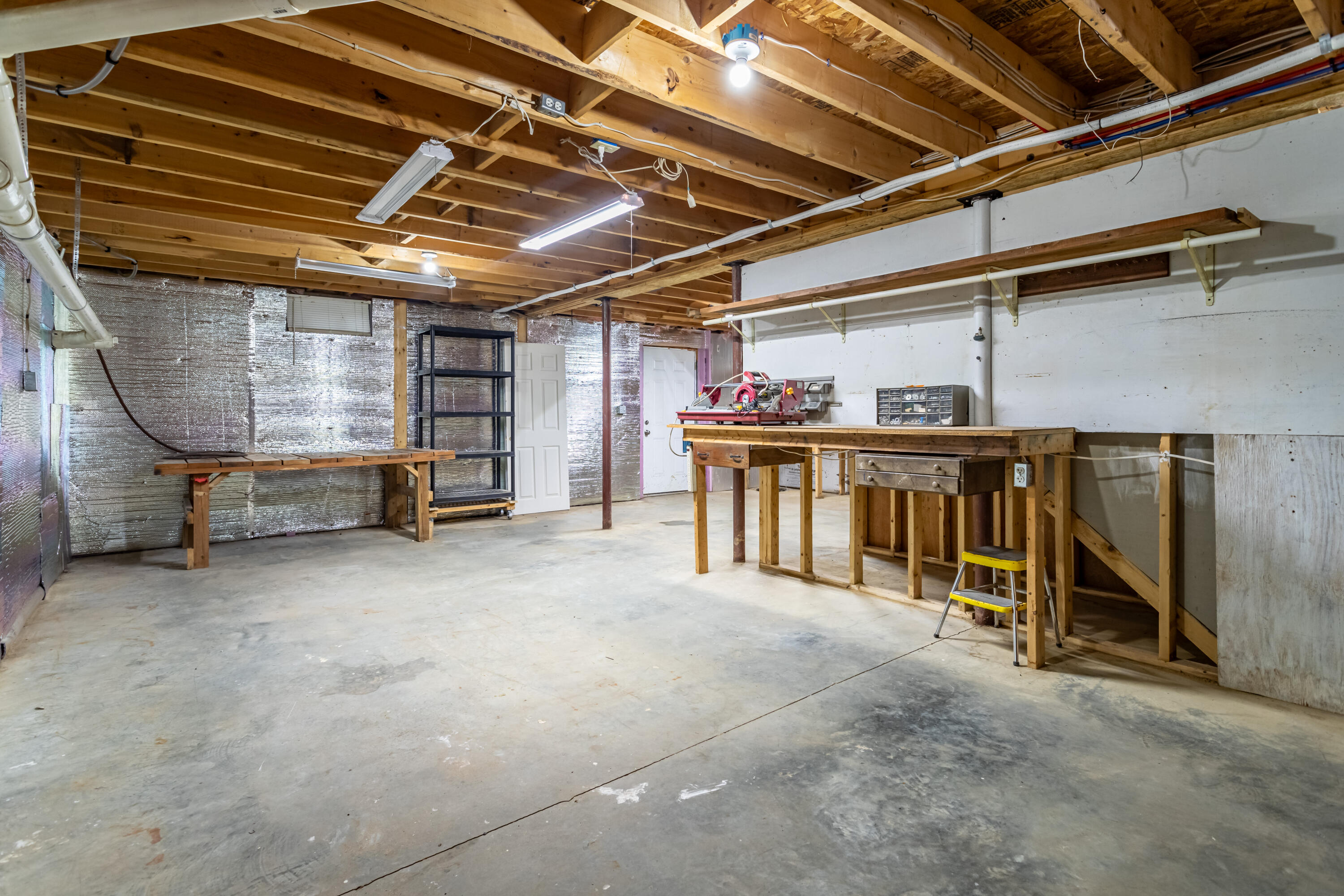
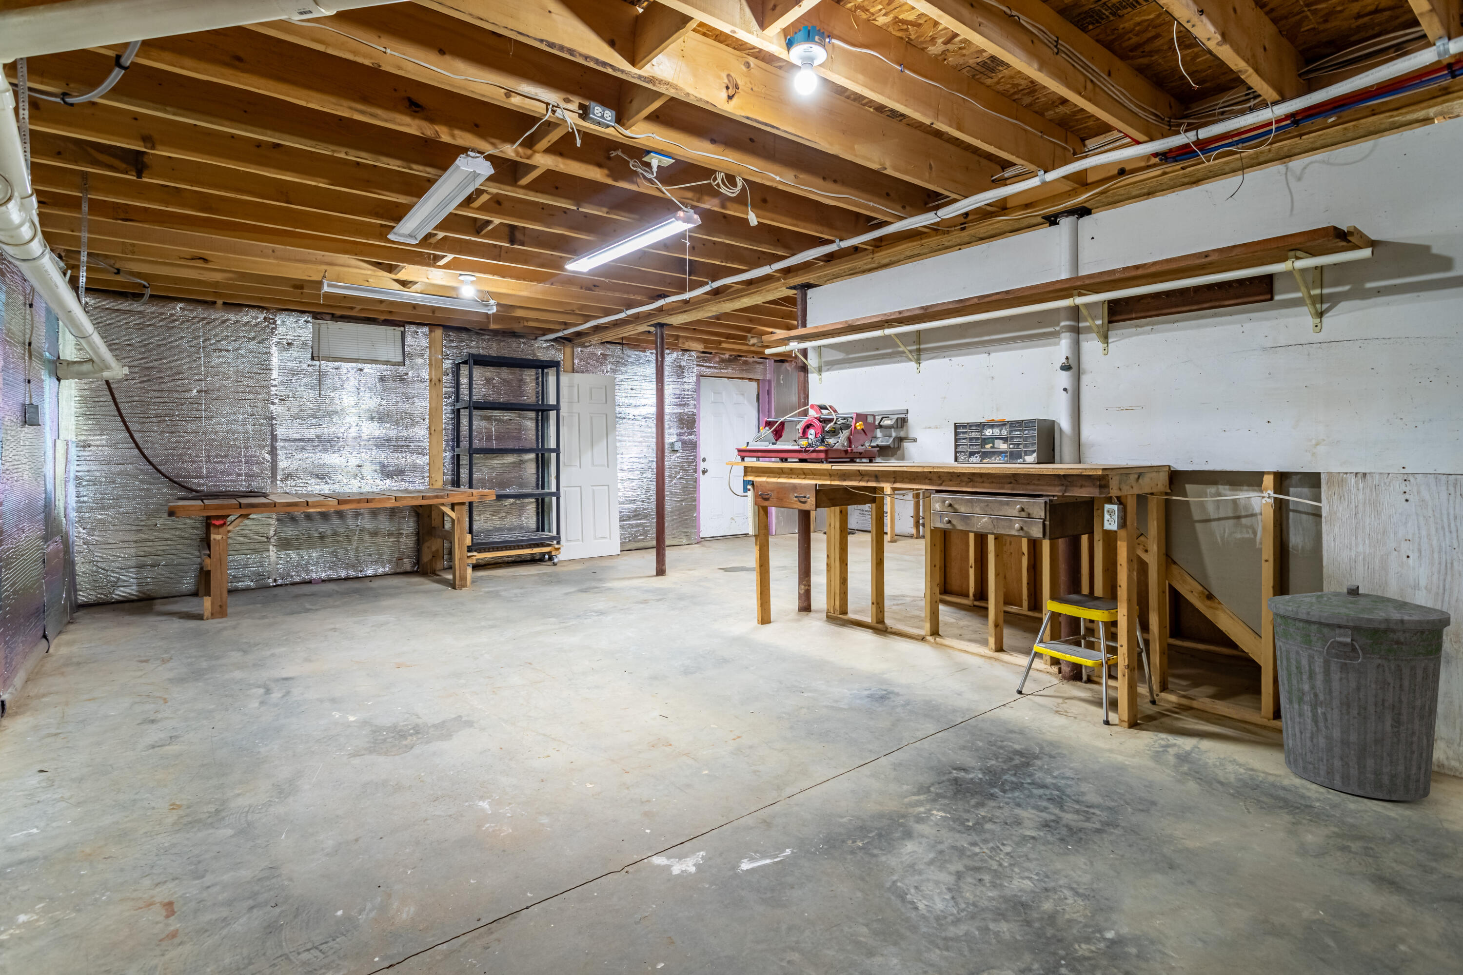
+ trash can [1267,584,1451,801]
